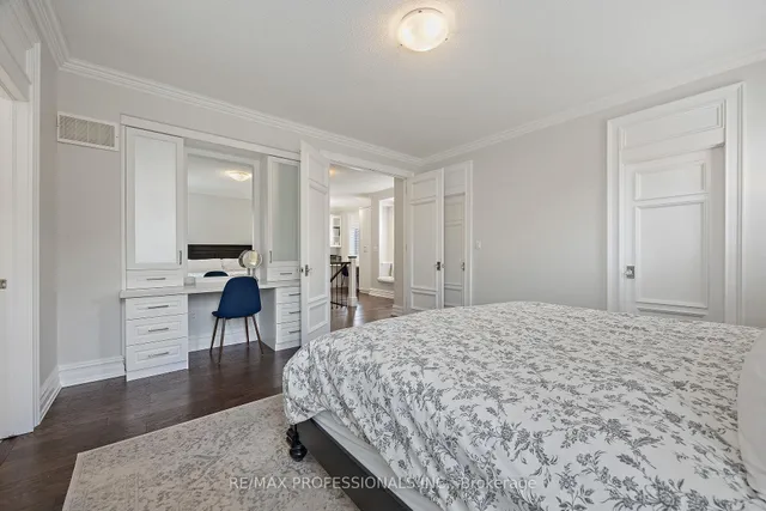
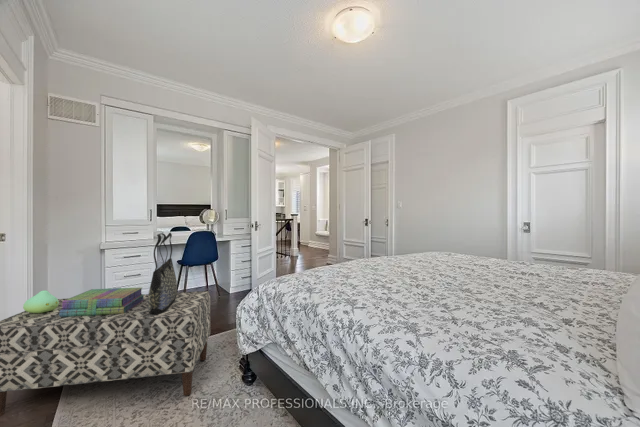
+ tote bag [148,232,178,315]
+ plush toy [22,290,59,313]
+ stack of books [59,287,145,317]
+ bench [0,290,212,417]
